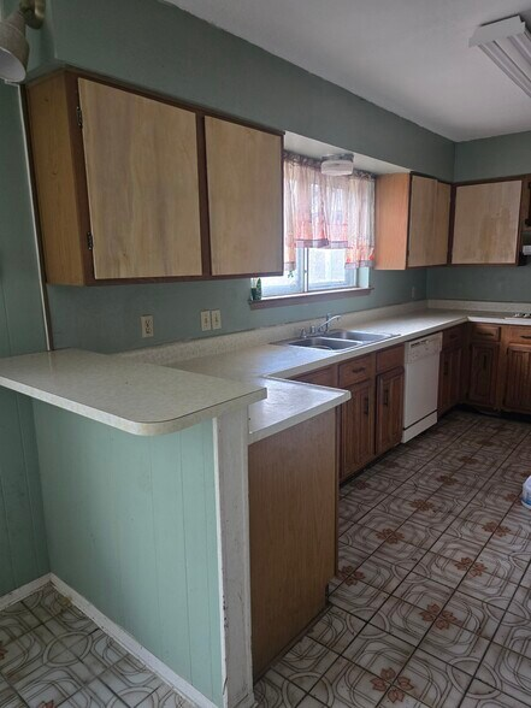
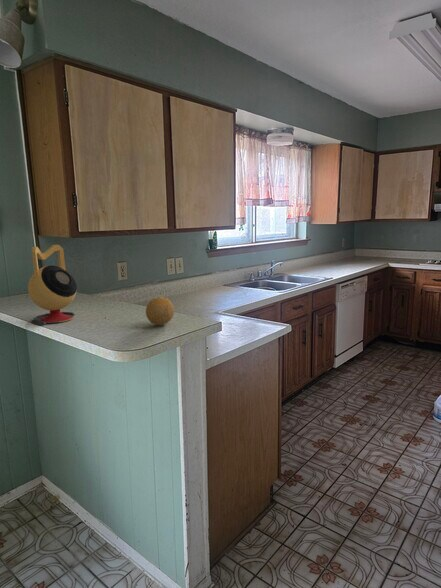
+ fruit [145,296,175,326]
+ kettle [27,244,78,326]
